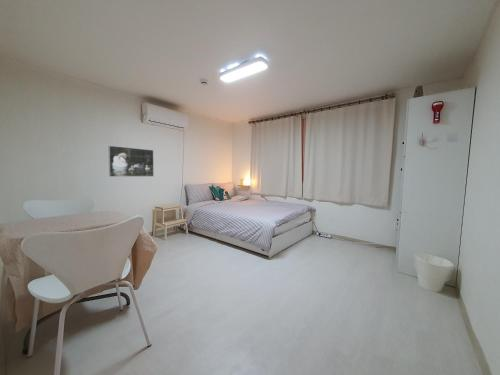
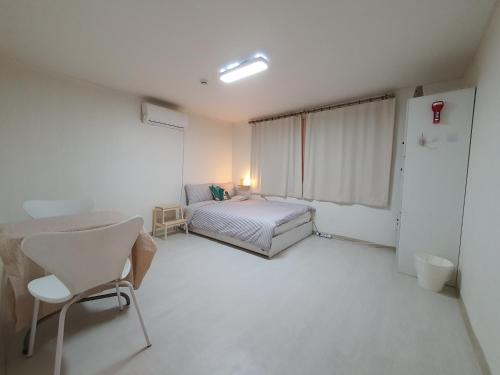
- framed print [107,145,155,178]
